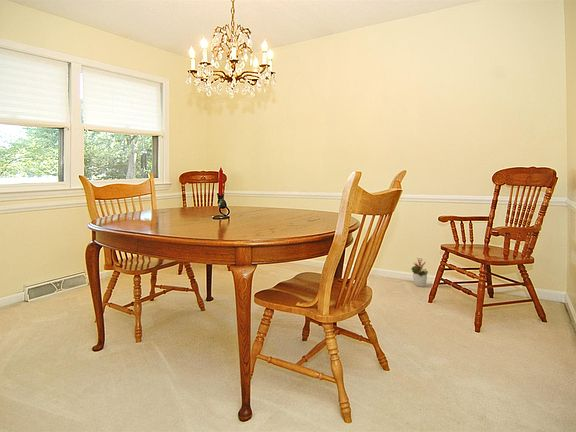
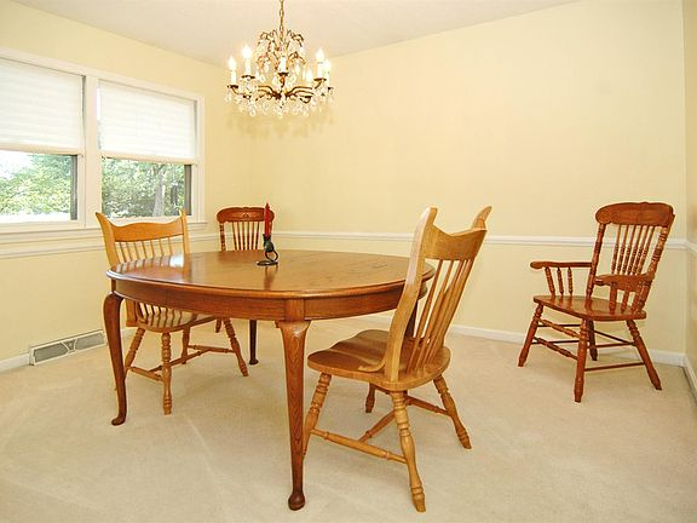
- decorative plant [410,257,429,288]
